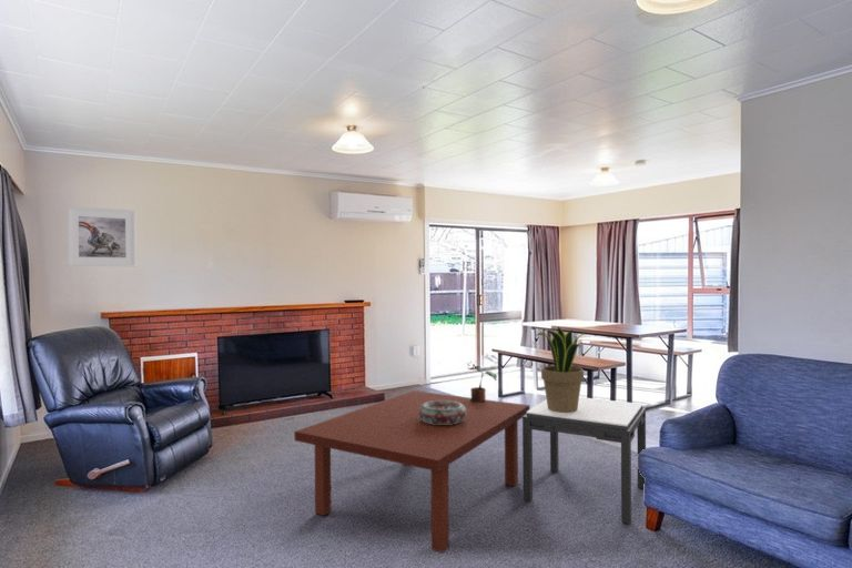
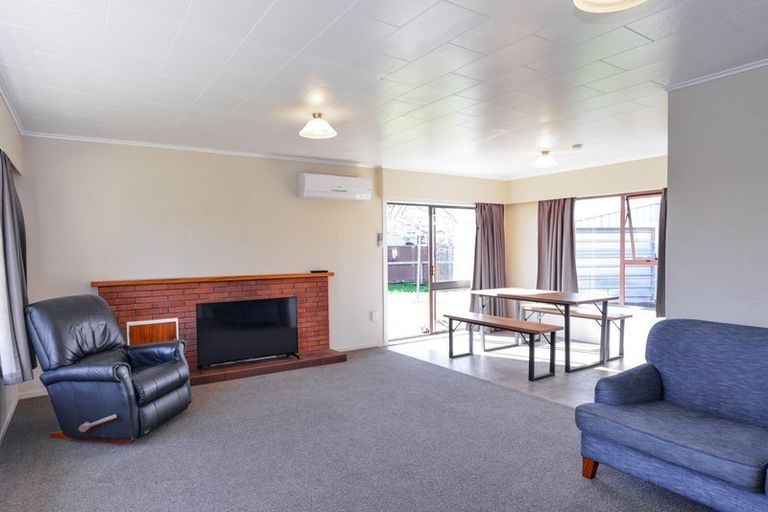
- side table [521,396,647,525]
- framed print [65,205,138,267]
- decorative bowl [418,400,466,425]
- potted plant [535,325,588,413]
- potted plant [467,365,498,403]
- coffee table [293,389,531,554]
